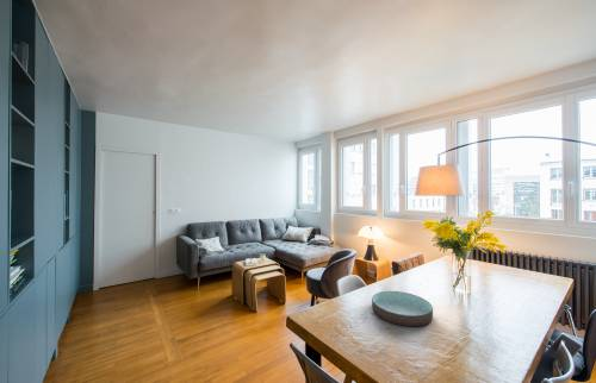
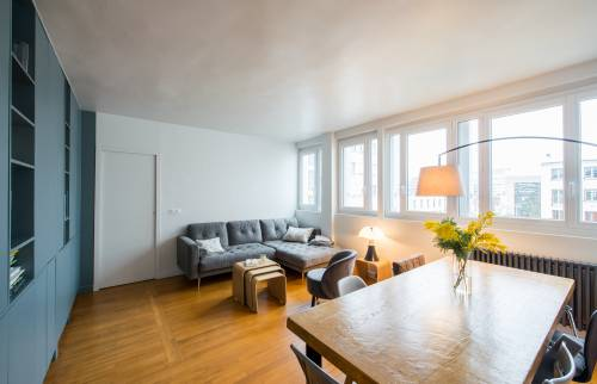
- bowl [371,290,434,328]
